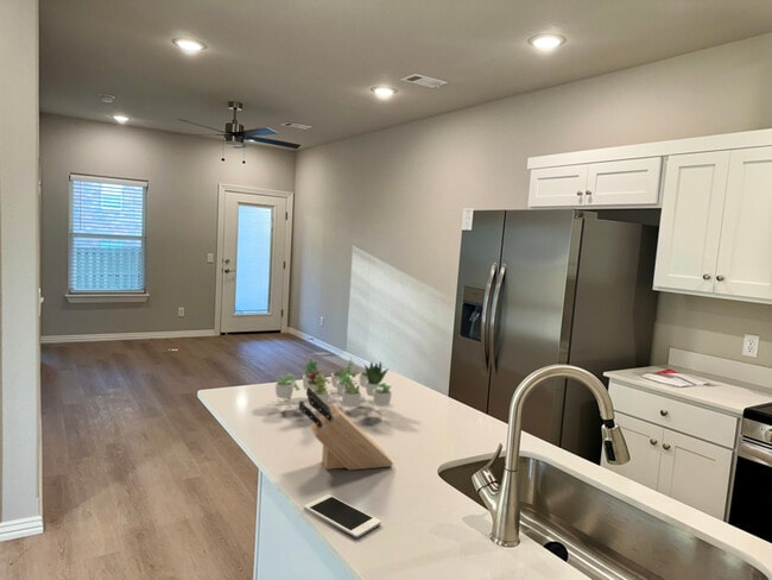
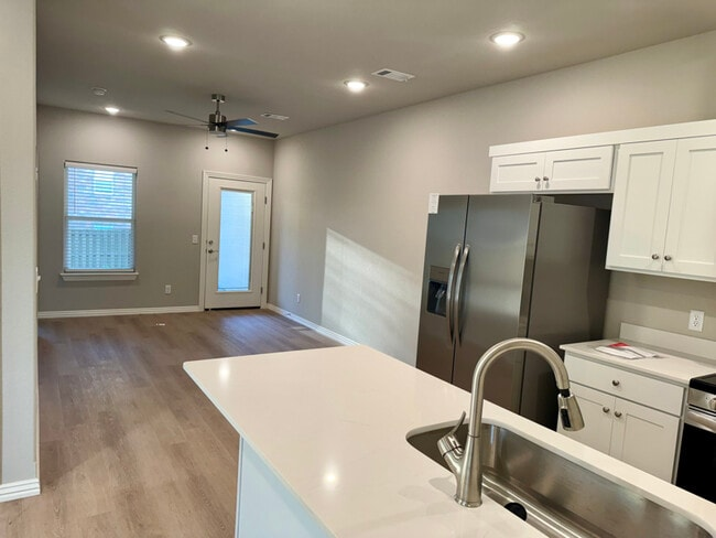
- knife block [298,387,394,471]
- succulent plant [274,357,393,408]
- cell phone [303,493,382,540]
